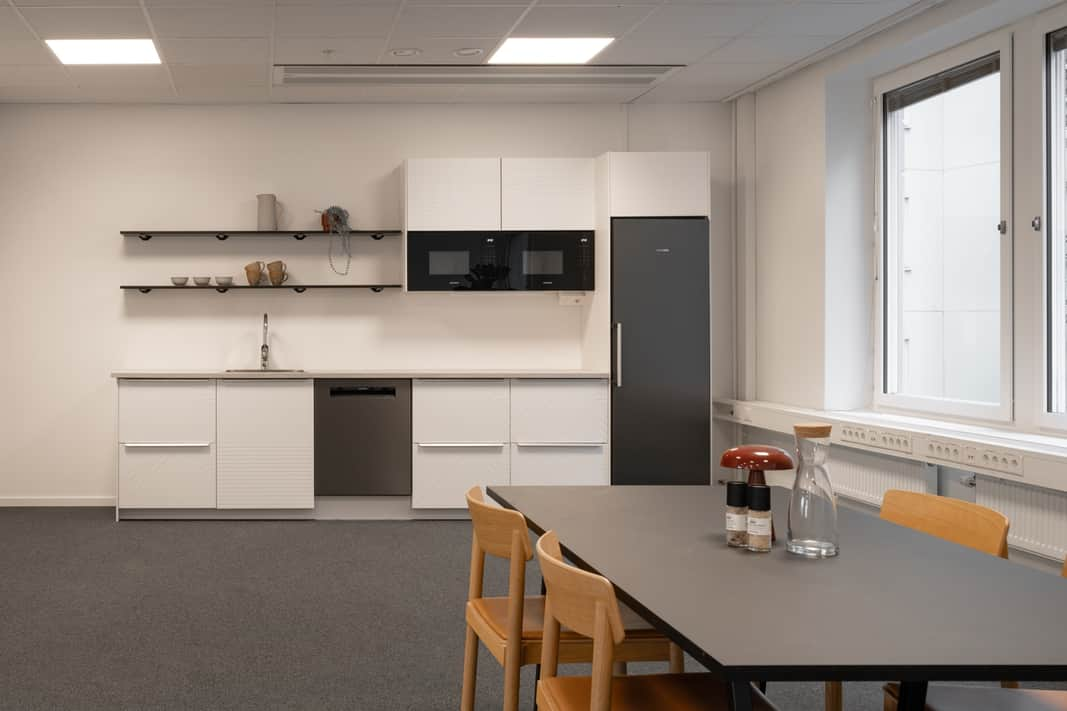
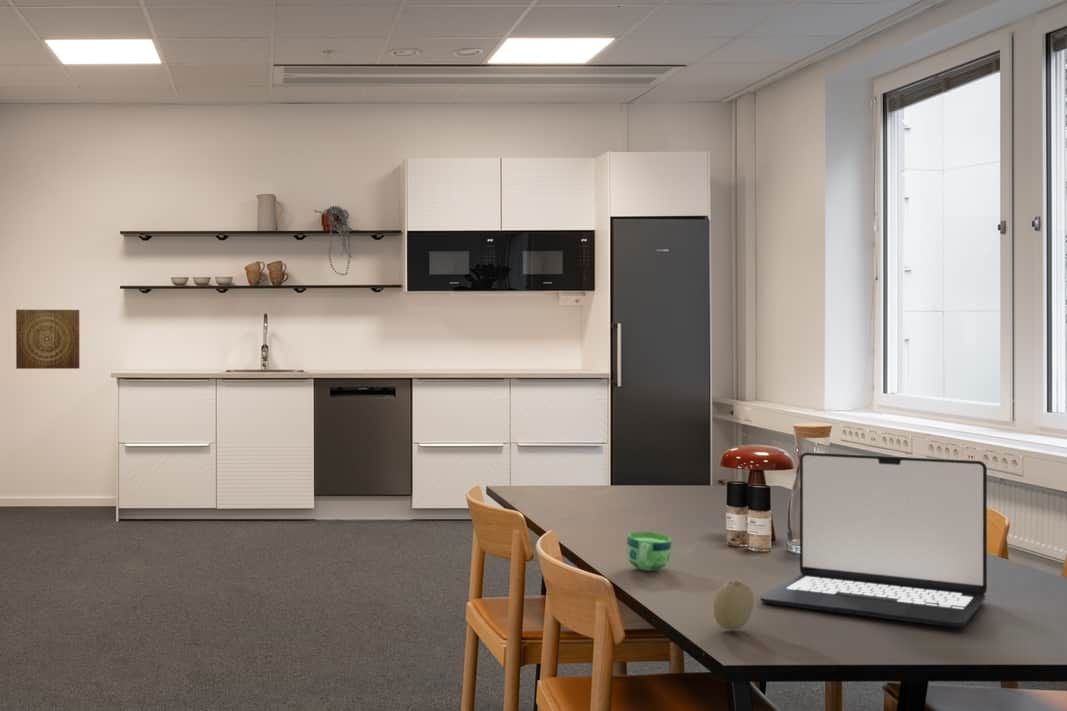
+ laptop [759,451,988,628]
+ fruit [713,580,755,631]
+ cup [626,531,673,572]
+ wall art [15,309,81,370]
